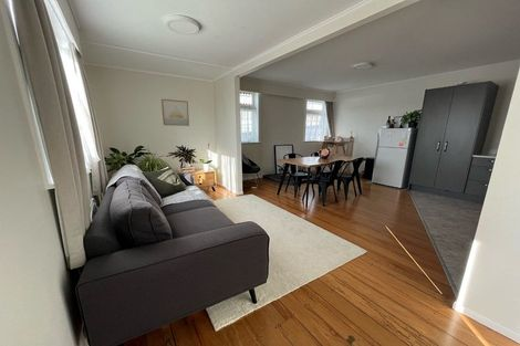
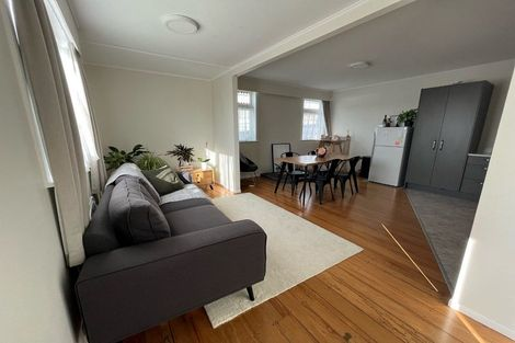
- wall art [160,98,190,127]
